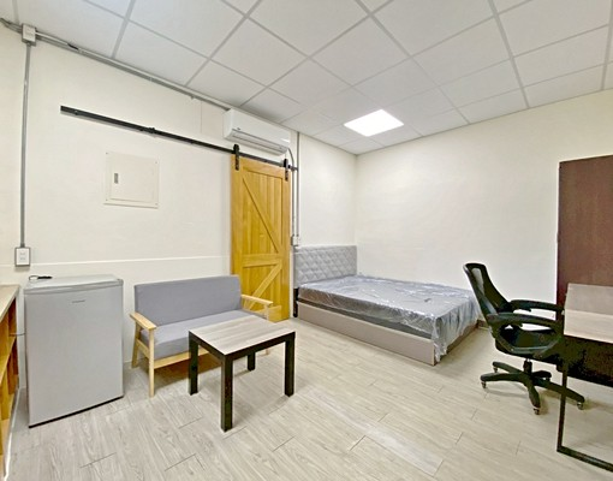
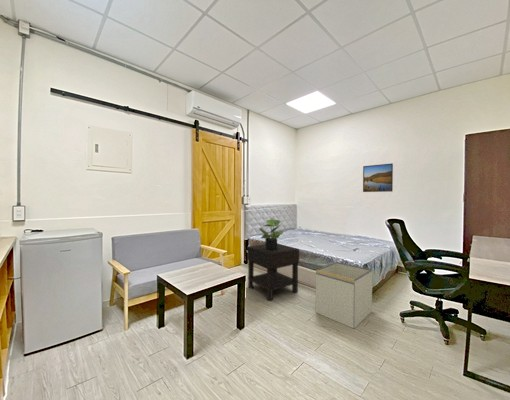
+ potted plant [258,218,284,251]
+ nightstand [246,242,300,302]
+ storage bin [315,261,373,329]
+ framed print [362,162,394,193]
